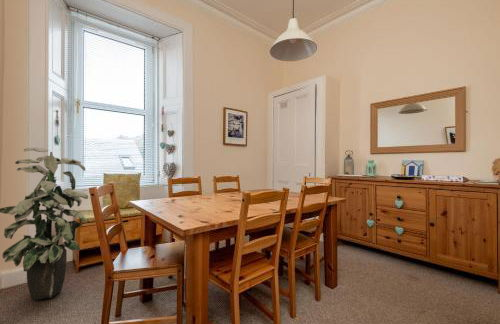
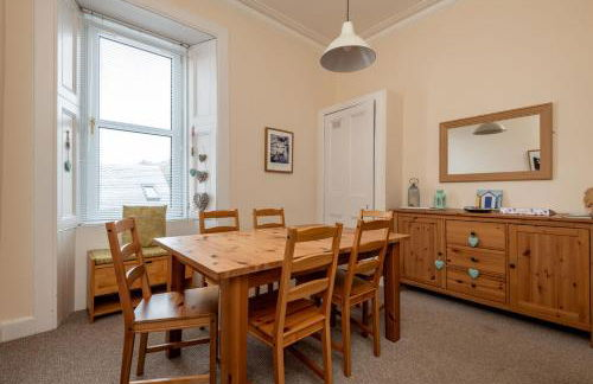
- indoor plant [0,147,89,301]
